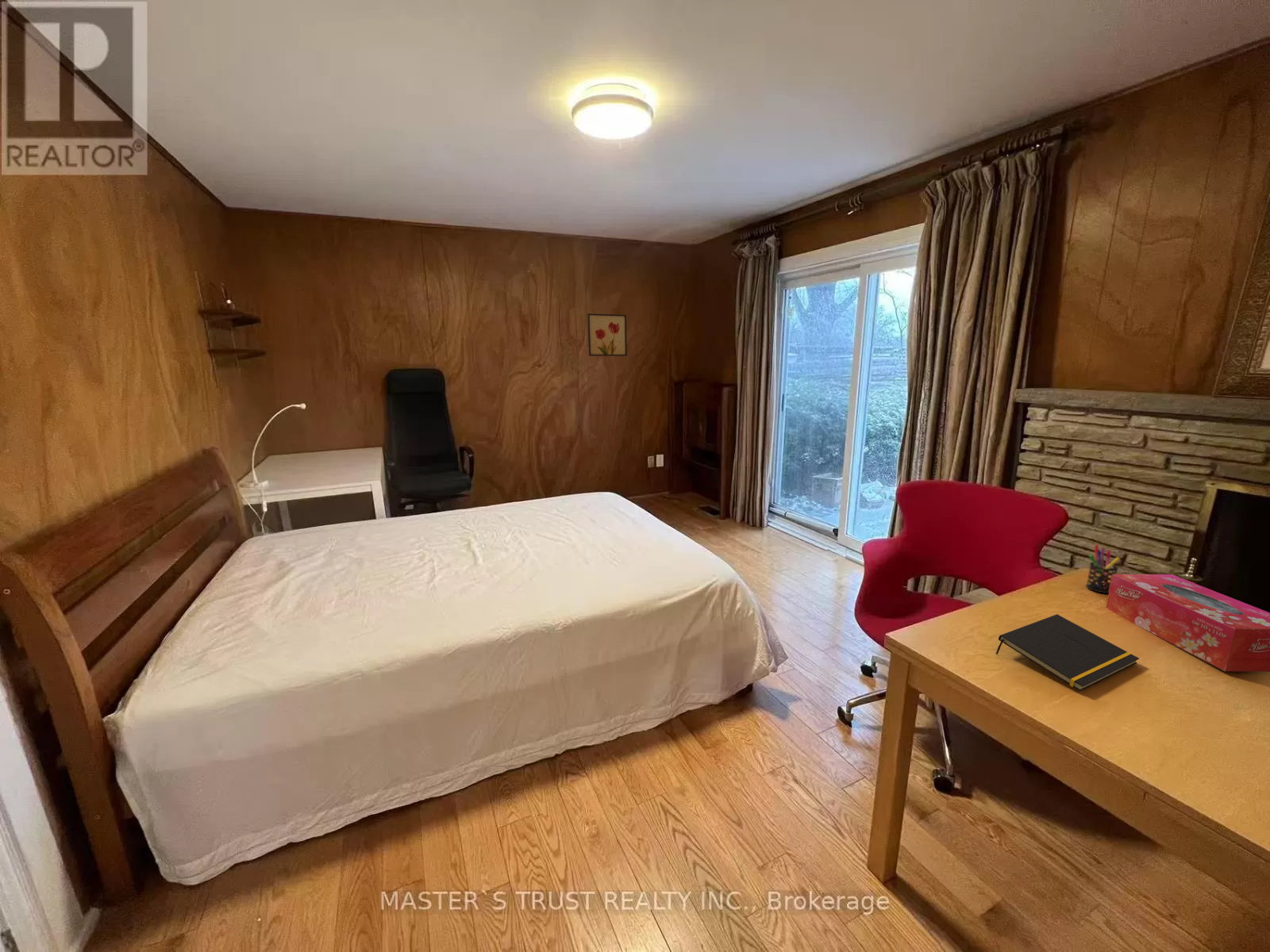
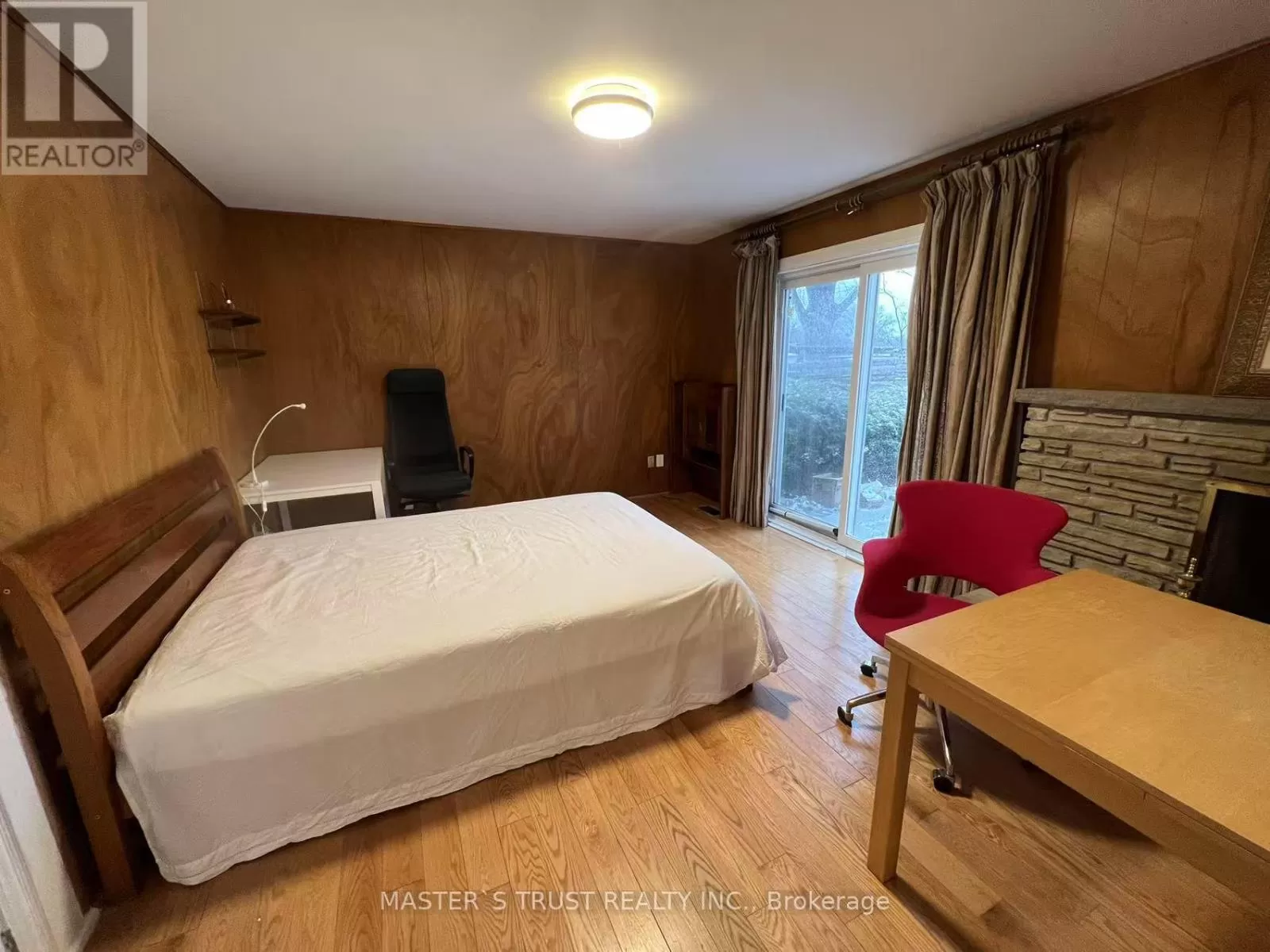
- notepad [995,613,1140,692]
- tissue box [1106,574,1270,673]
- wall art [587,313,628,357]
- pen holder [1085,544,1121,594]
